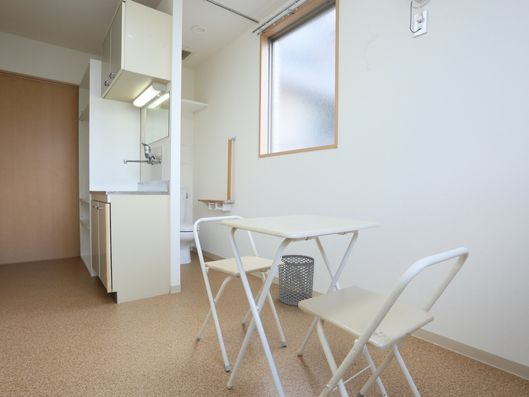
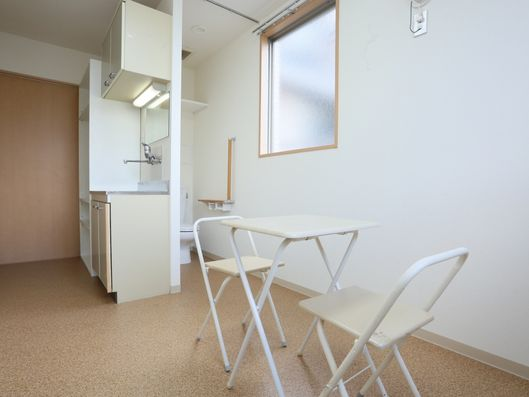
- waste bin [277,254,315,307]
